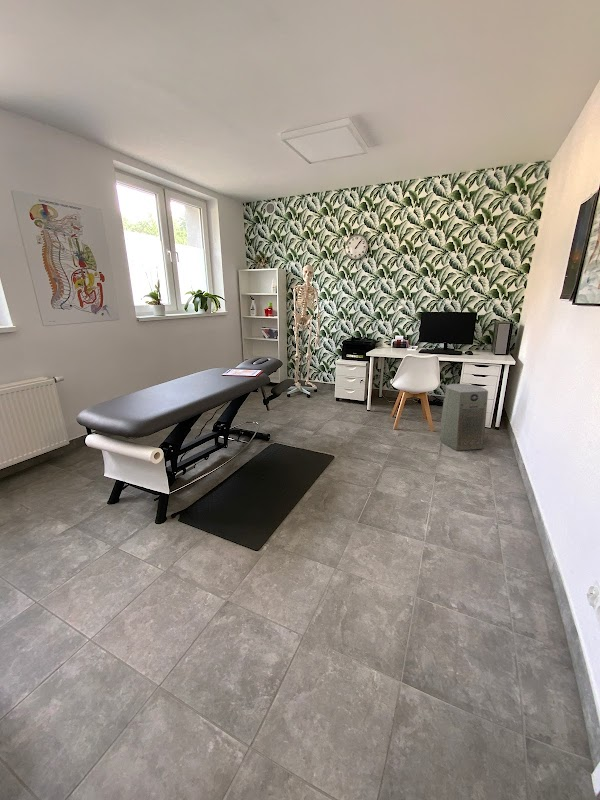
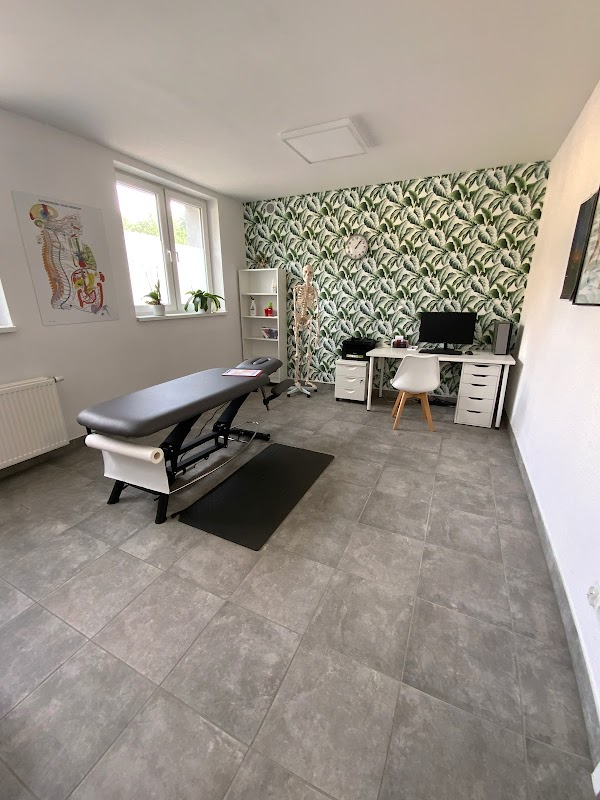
- fan [439,383,489,452]
